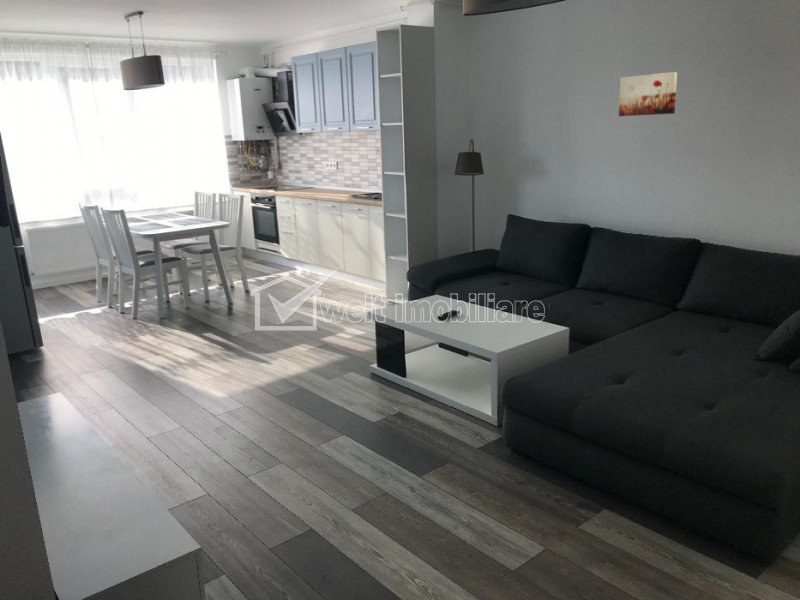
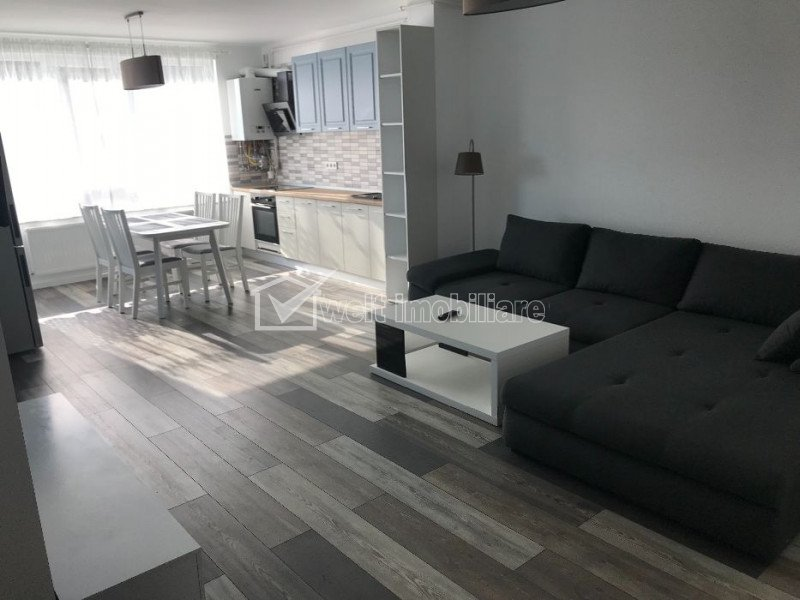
- wall art [618,71,678,117]
